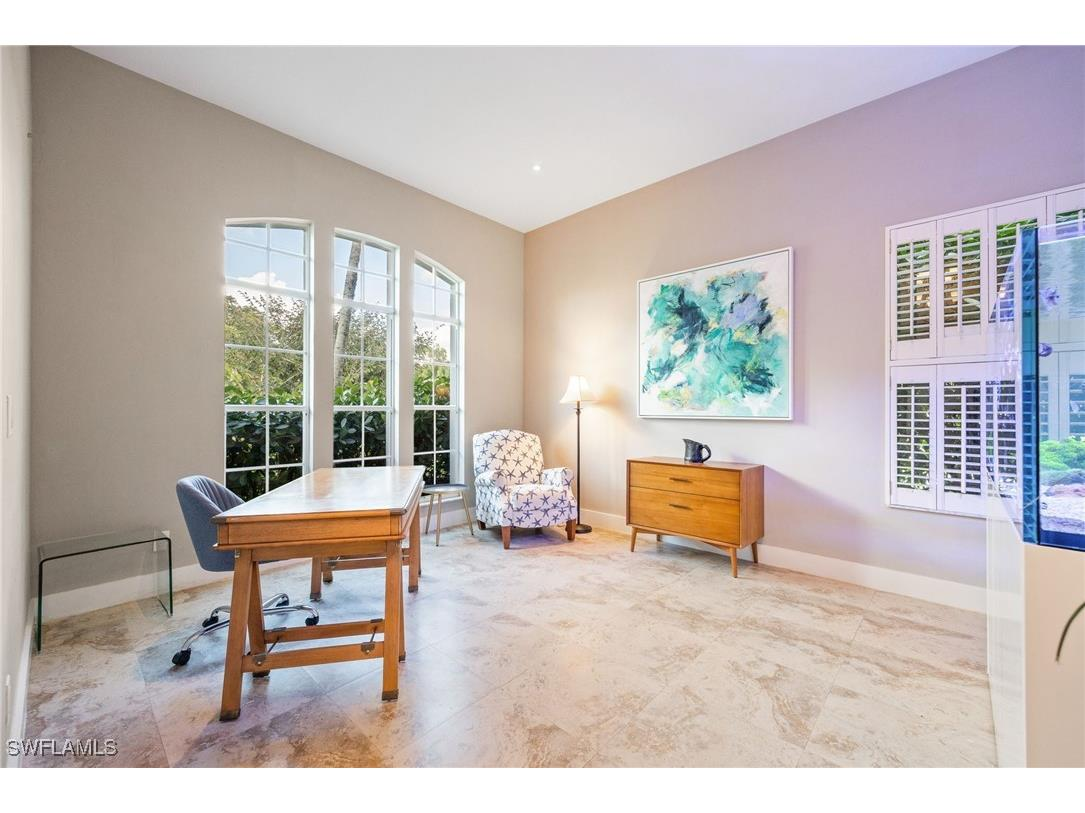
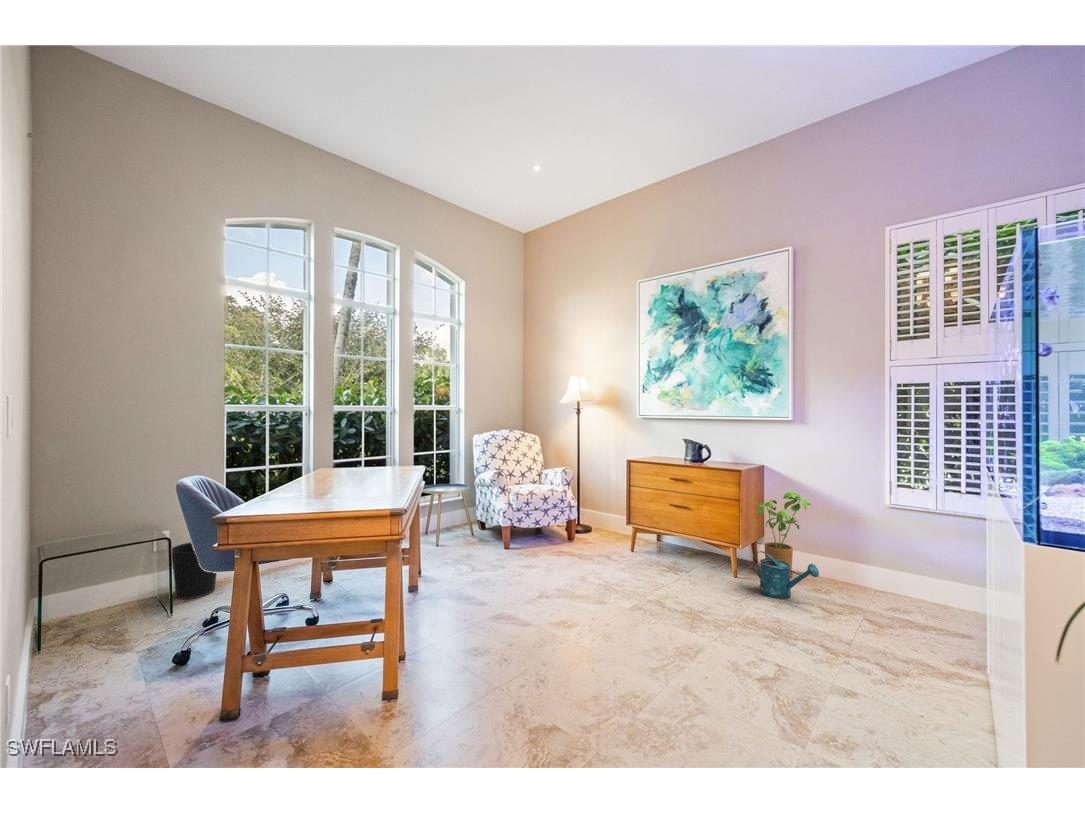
+ watering can [752,550,820,600]
+ house plant [757,491,812,578]
+ wastebasket [171,541,218,600]
